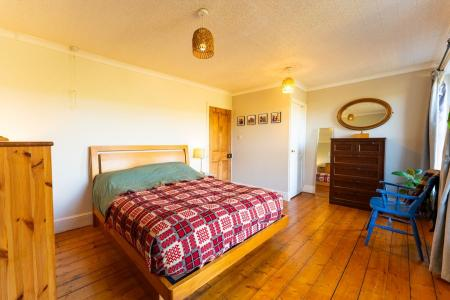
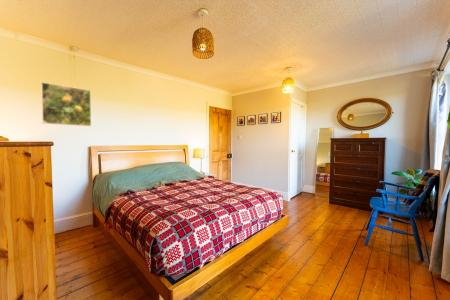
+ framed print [40,81,92,127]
